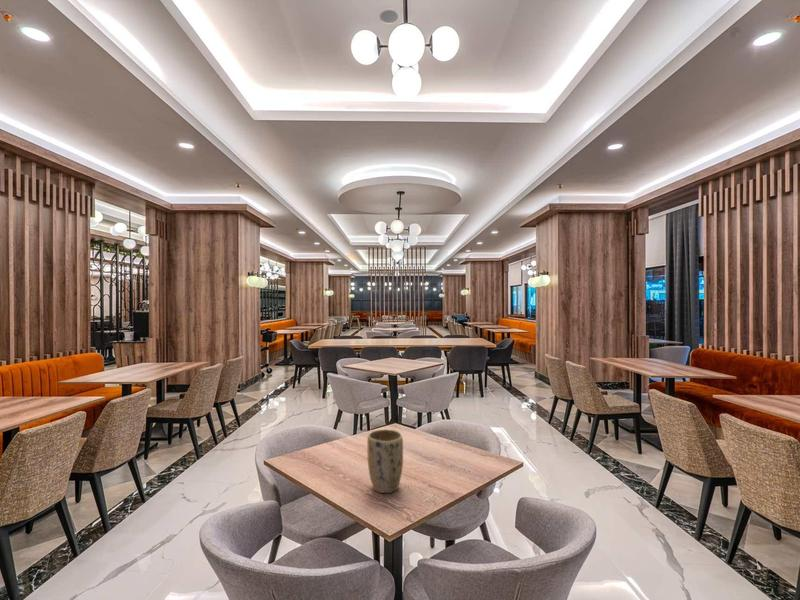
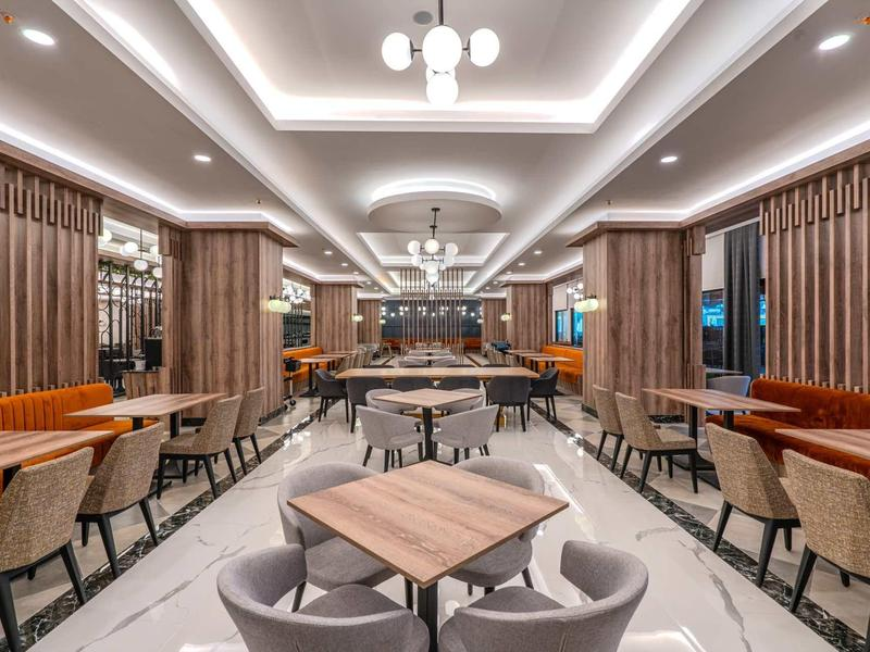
- plant pot [367,428,404,494]
